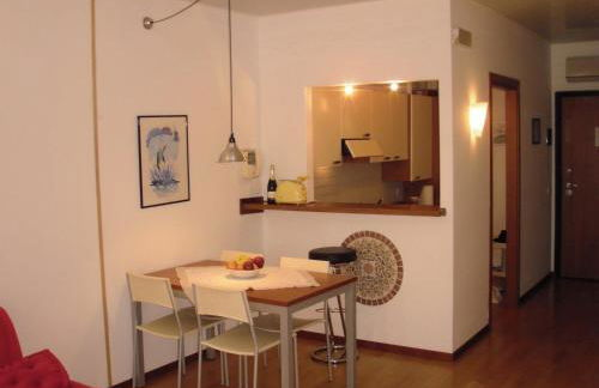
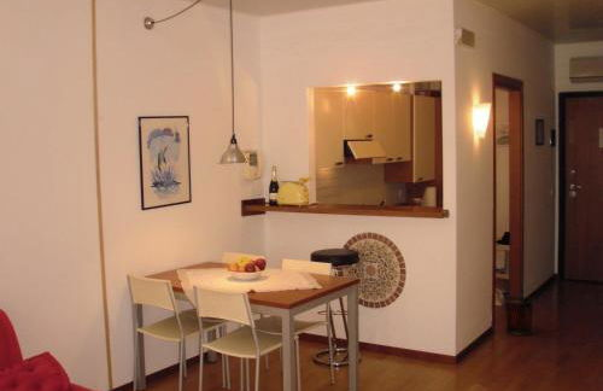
+ waste bin [502,294,537,337]
